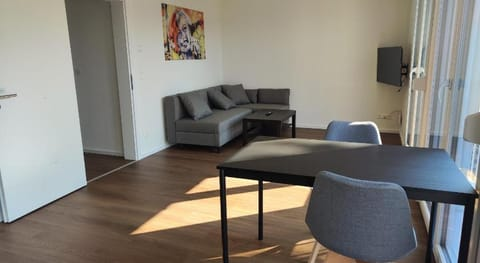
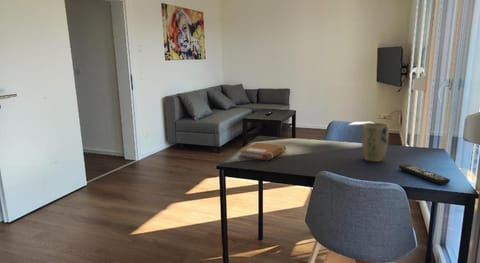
+ plant pot [361,122,390,163]
+ remote control [398,163,451,186]
+ notebook [238,141,287,161]
